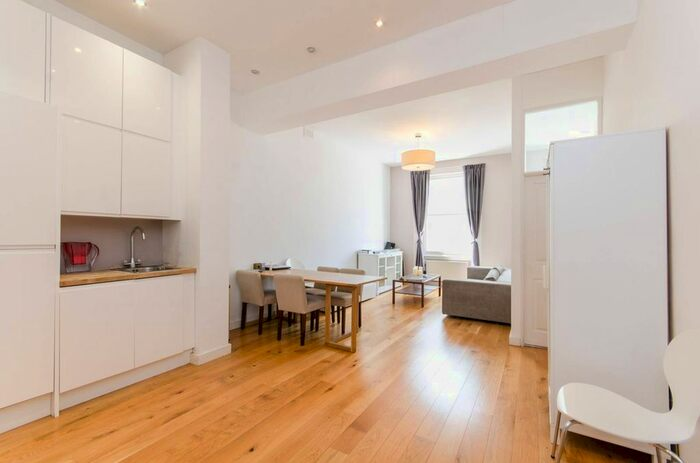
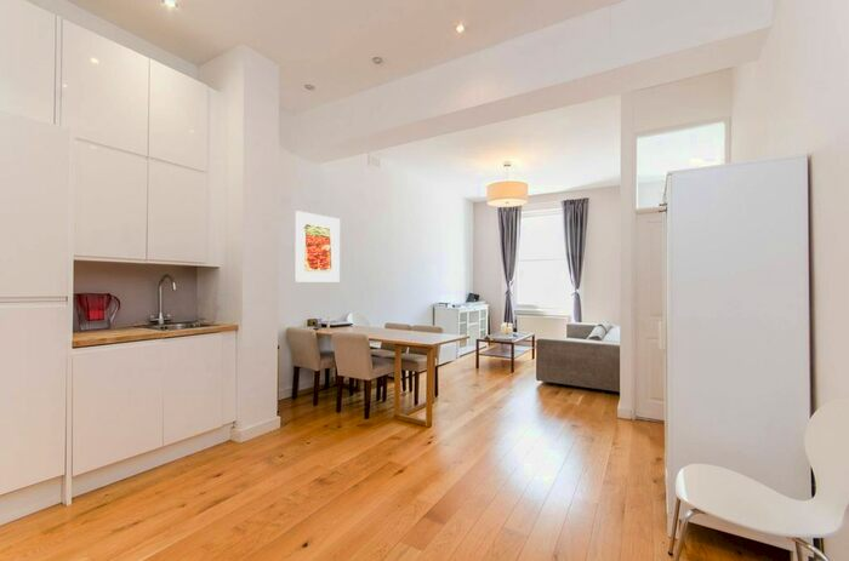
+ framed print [294,210,341,284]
